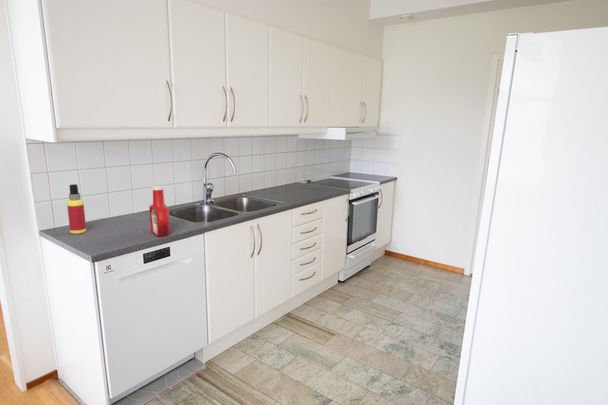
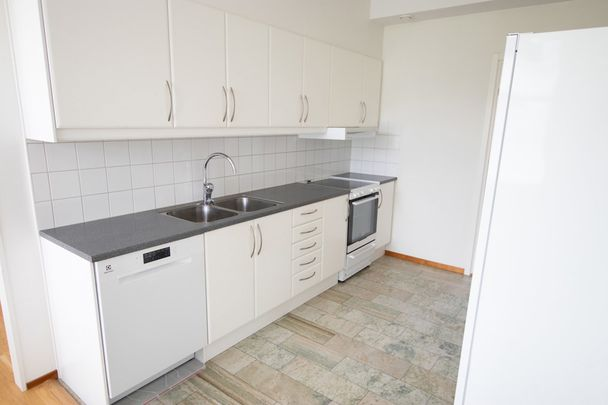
- spray bottle [66,183,87,235]
- soap bottle [148,184,171,238]
